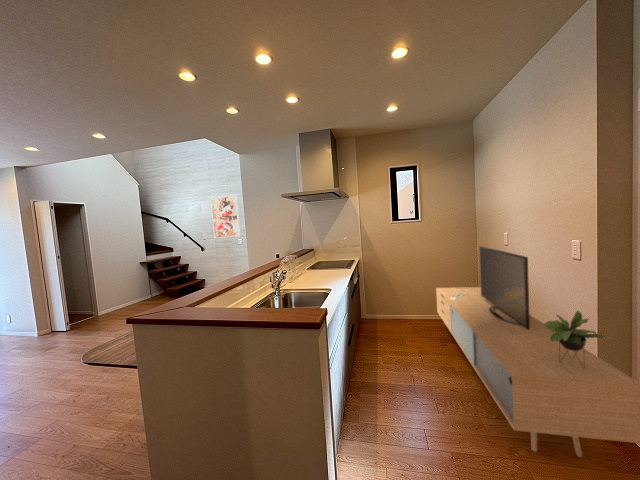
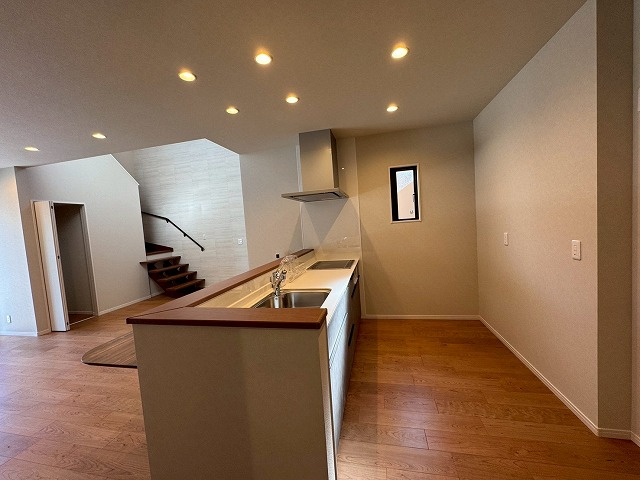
- media console [435,245,640,458]
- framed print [210,193,241,239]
